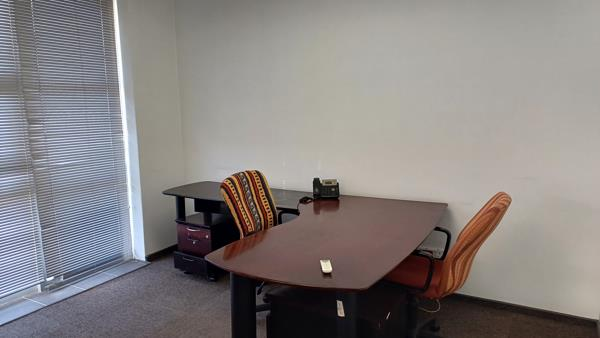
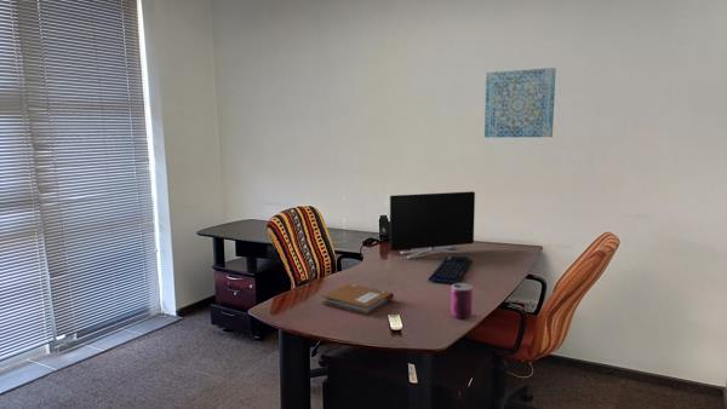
+ notebook [320,283,395,316]
+ keyboard [428,255,474,284]
+ wall art [483,67,557,139]
+ monitor [389,190,476,259]
+ can [450,282,474,319]
